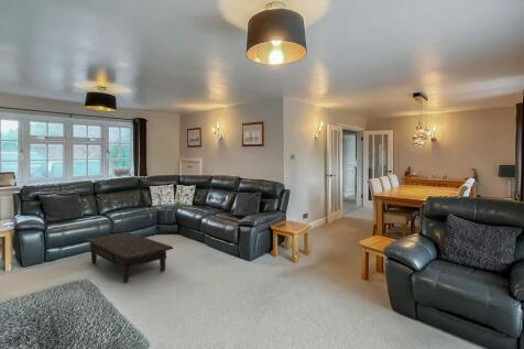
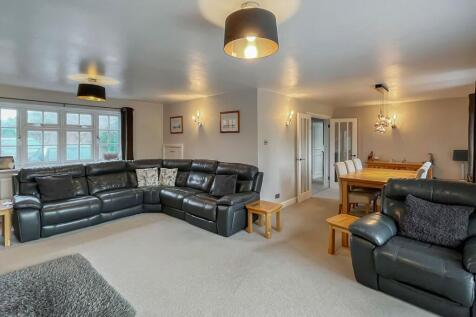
- coffee table [85,231,174,284]
